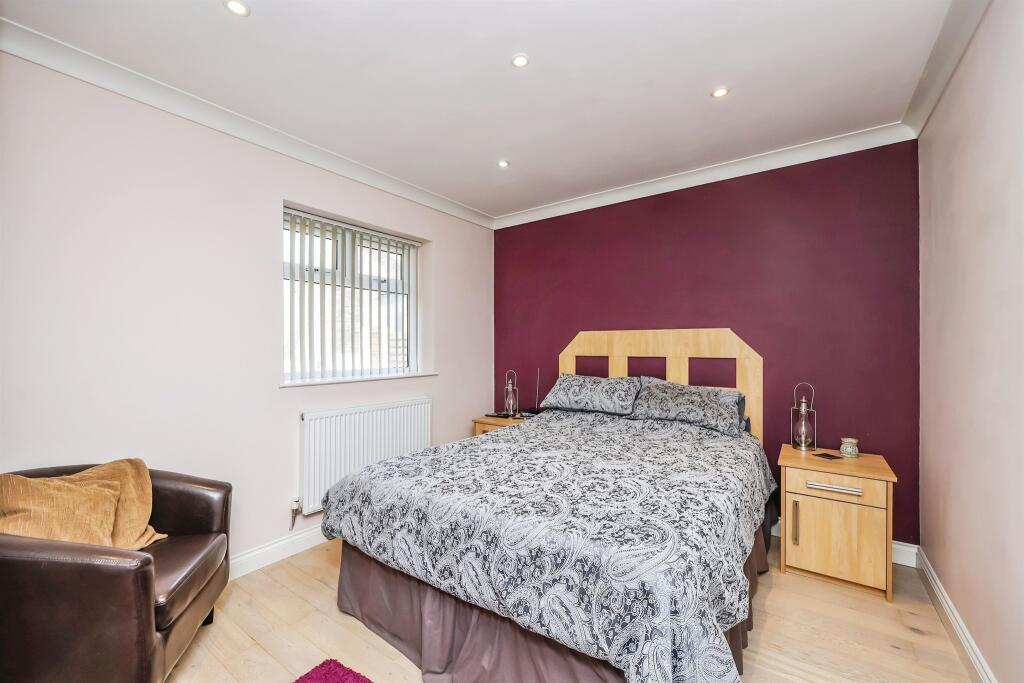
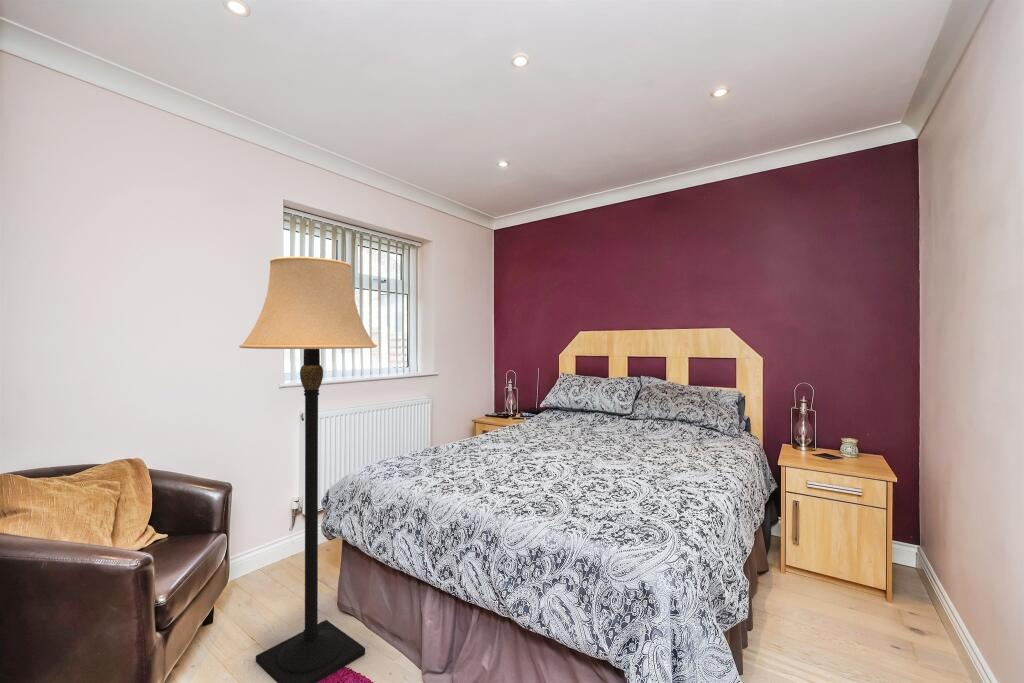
+ lamp [238,255,378,683]
